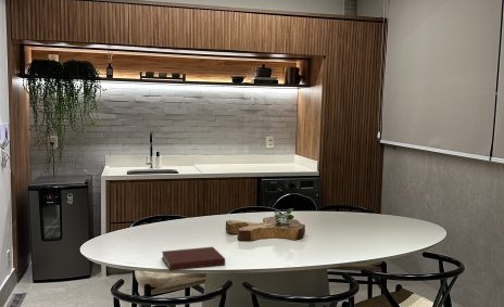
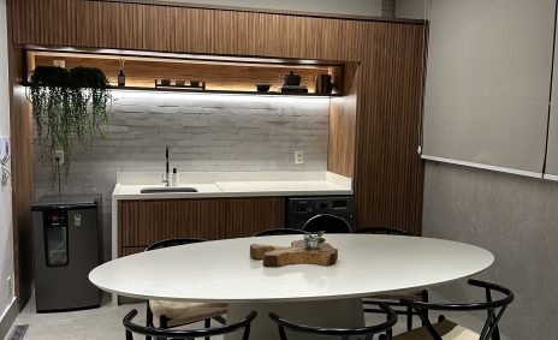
- notebook [161,246,226,272]
